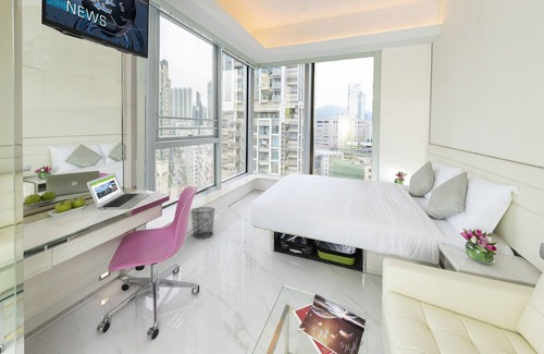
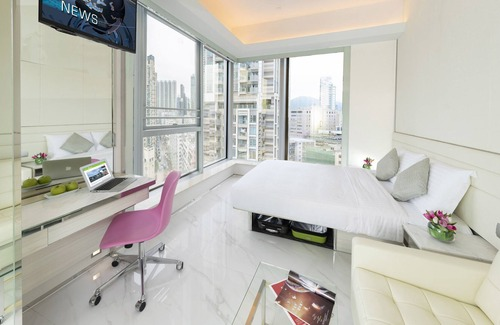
- waste bin [189,206,217,239]
